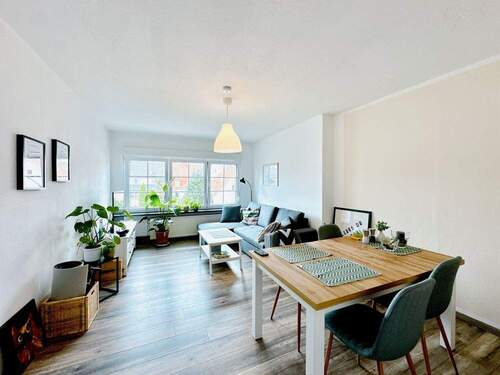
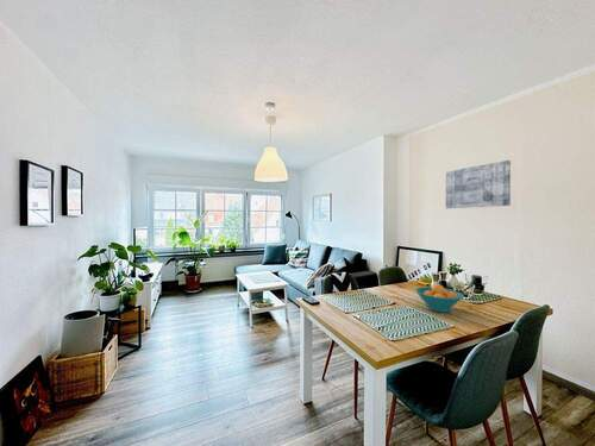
+ wall art [445,159,512,209]
+ fruit bowl [414,283,465,314]
